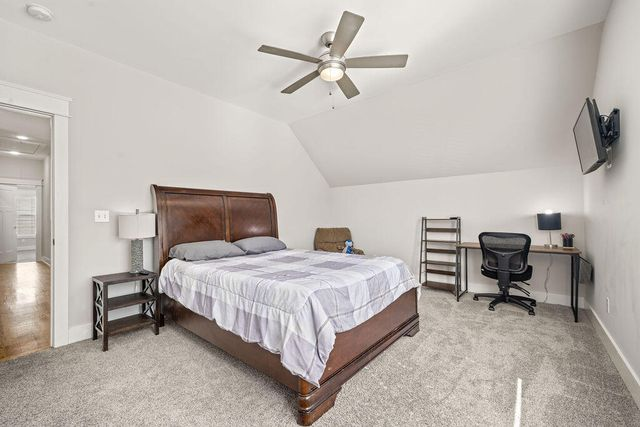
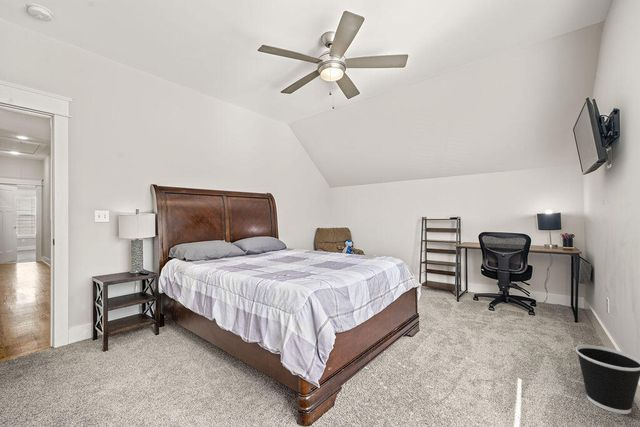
+ wastebasket [575,344,640,415]
